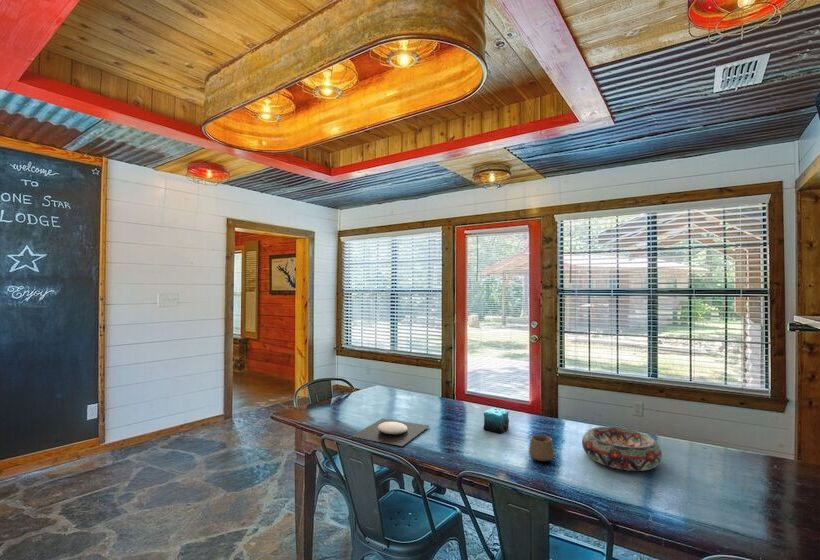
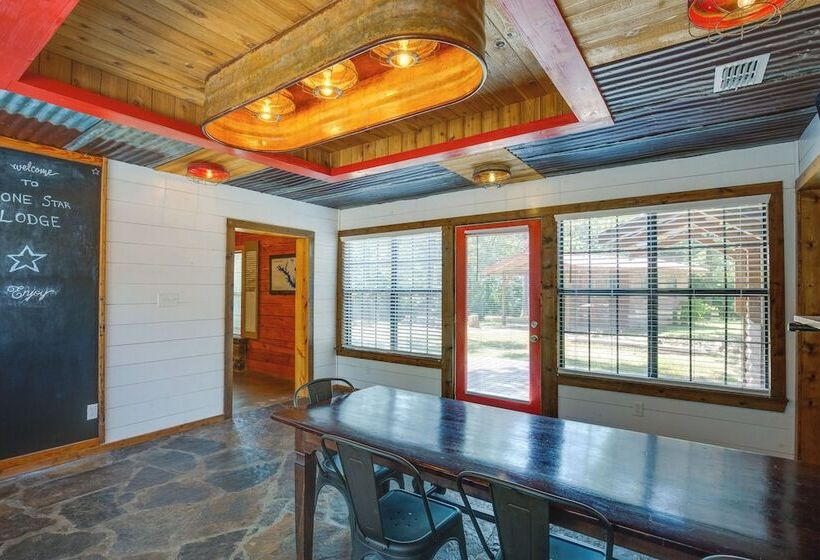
- decorative bowl [581,426,663,472]
- cup [528,434,557,462]
- plate [350,417,430,447]
- candle [482,407,510,434]
